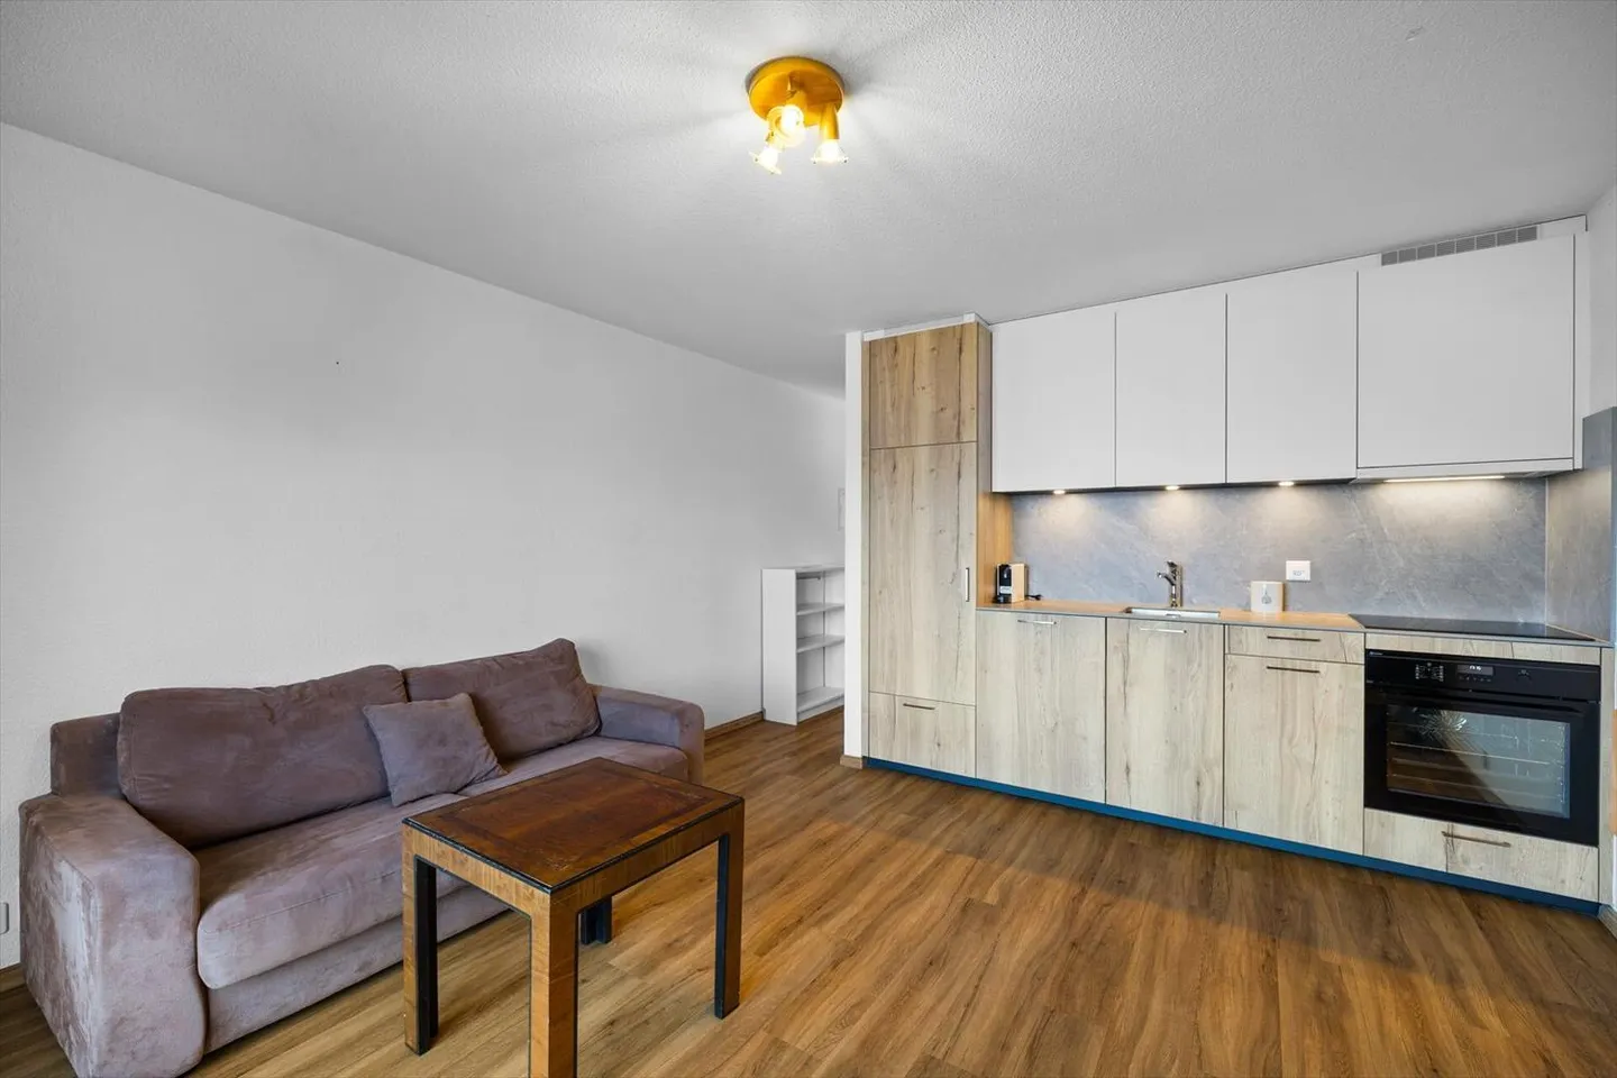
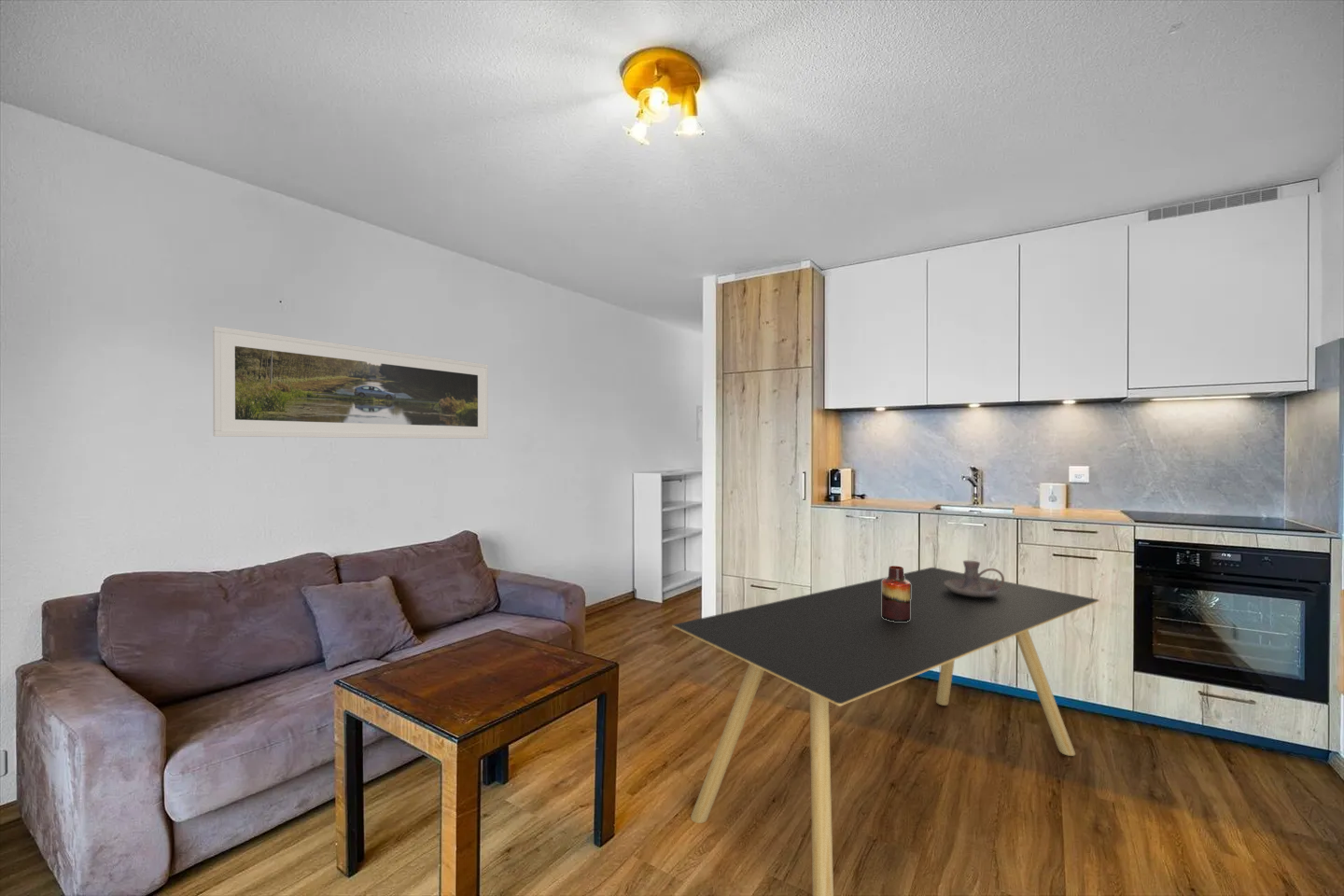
+ vase [882,565,911,622]
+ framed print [212,326,489,440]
+ dining table [671,567,1100,896]
+ candle holder [945,560,1005,597]
